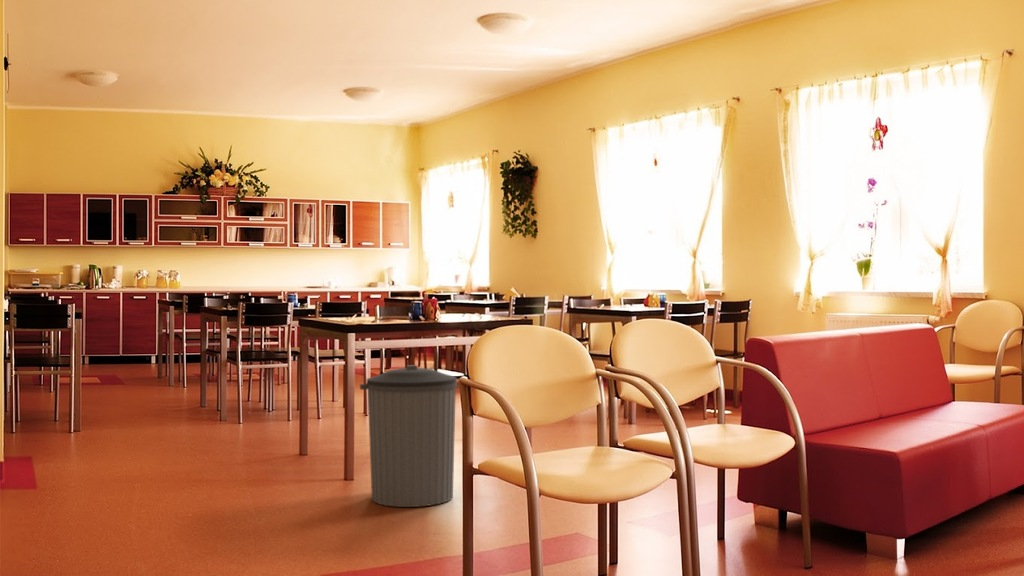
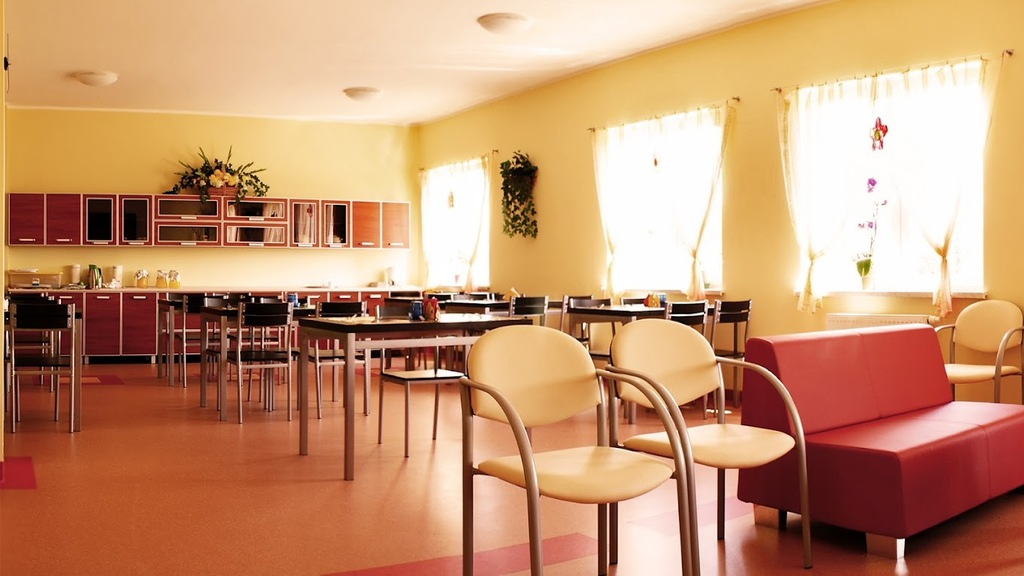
- trash can [359,364,459,508]
